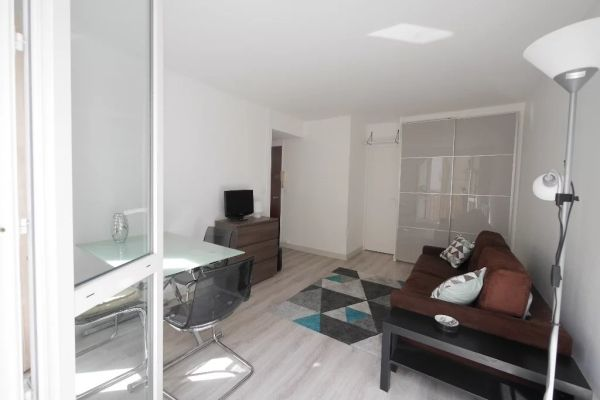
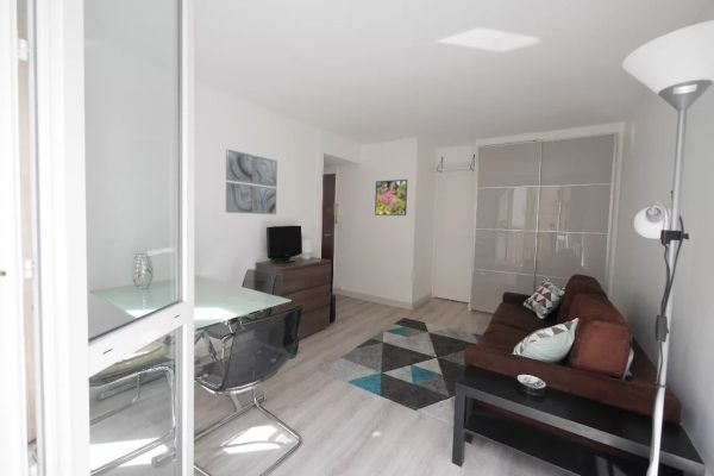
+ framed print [374,178,408,217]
+ wall art [225,149,278,215]
